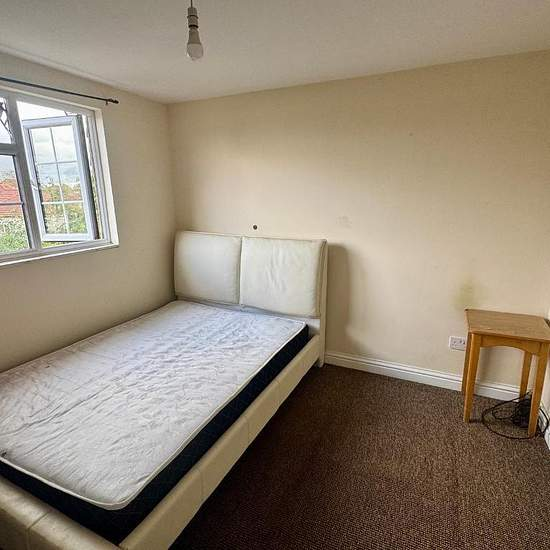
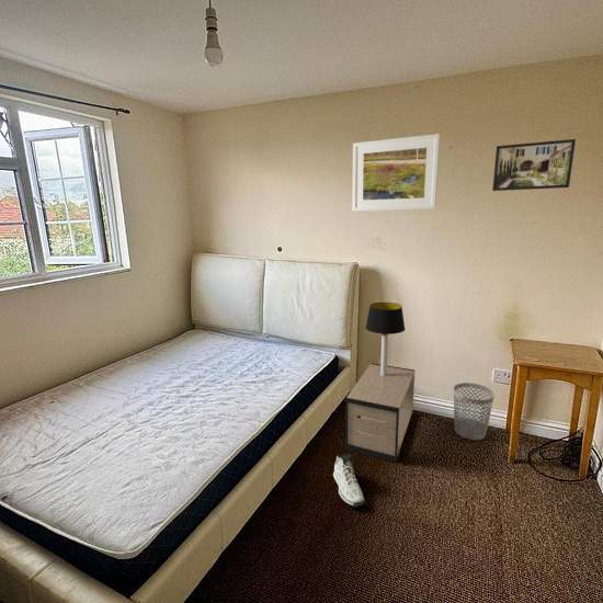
+ table lamp [365,302,406,376]
+ nightstand [344,362,416,464]
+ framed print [352,133,441,213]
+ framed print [491,138,577,192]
+ wastebasket [453,382,496,441]
+ sneaker [332,453,365,508]
